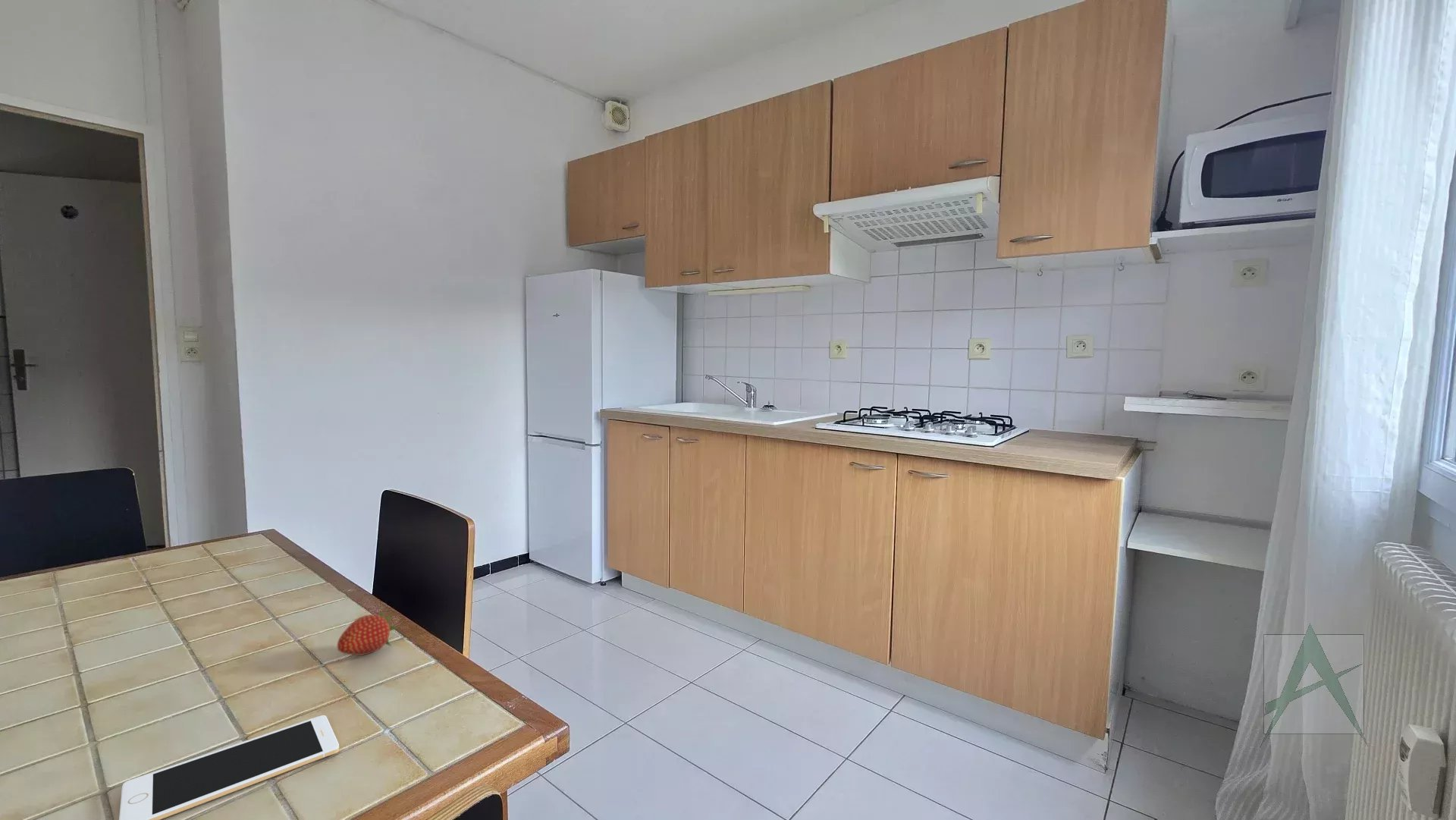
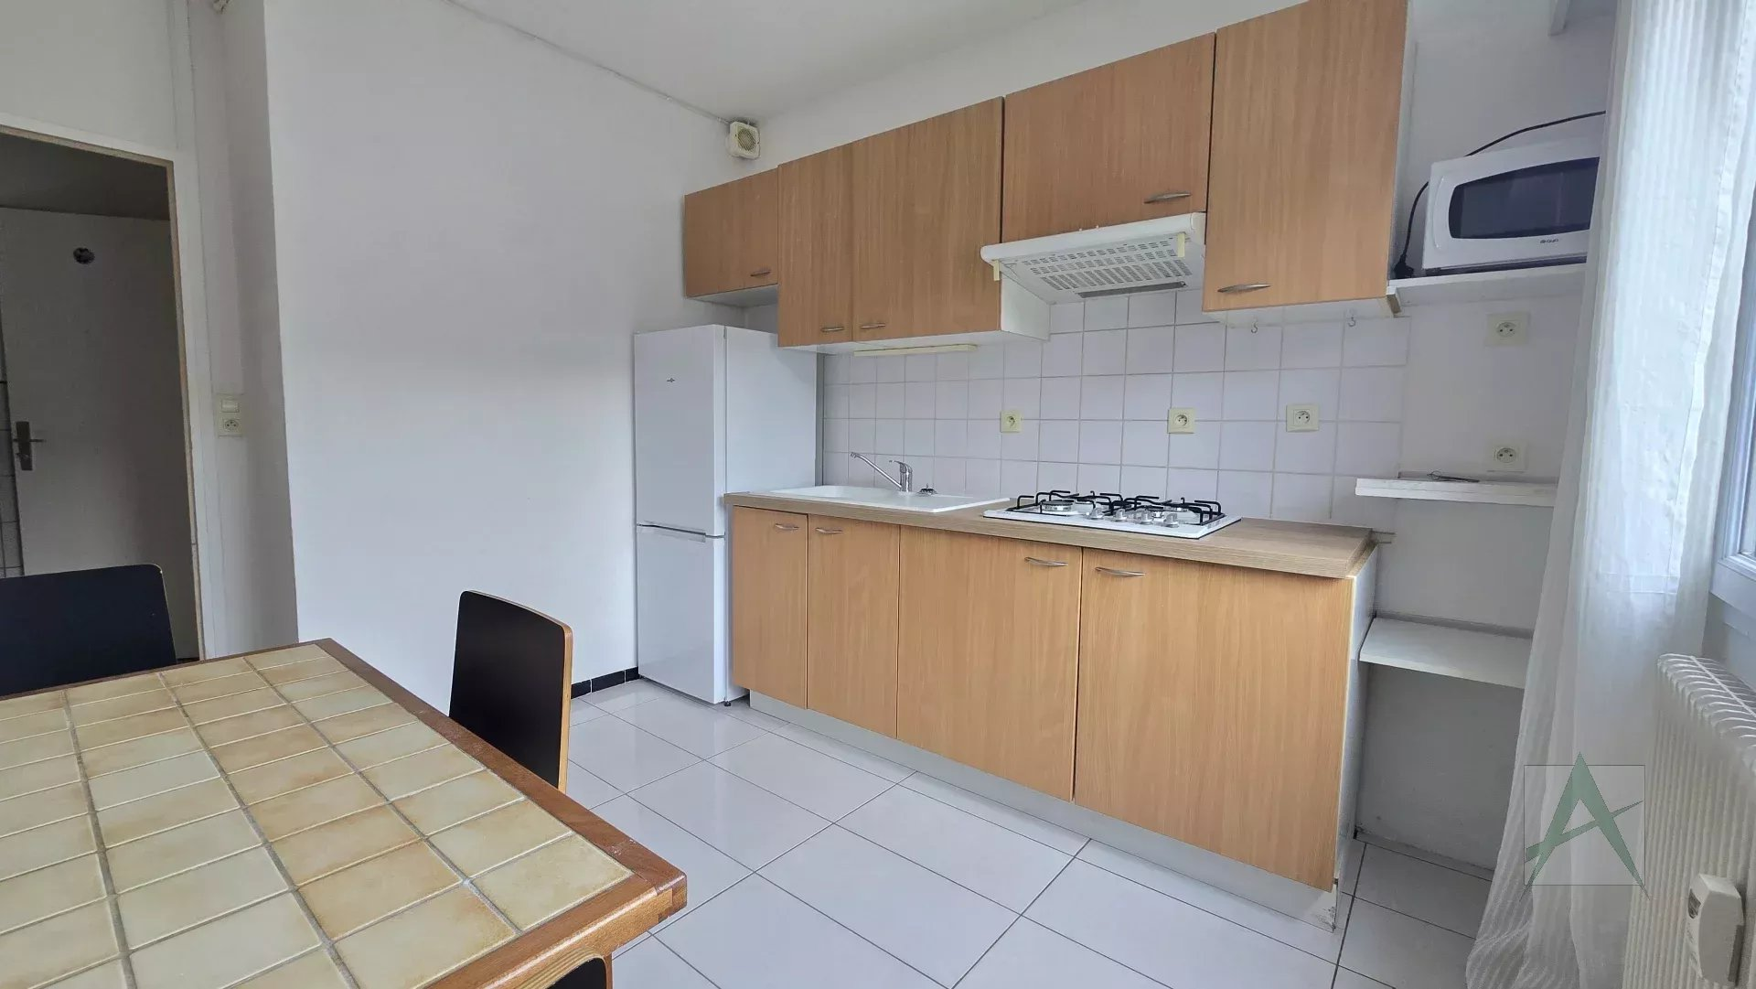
- cell phone [118,715,340,820]
- fruit [337,611,397,656]
